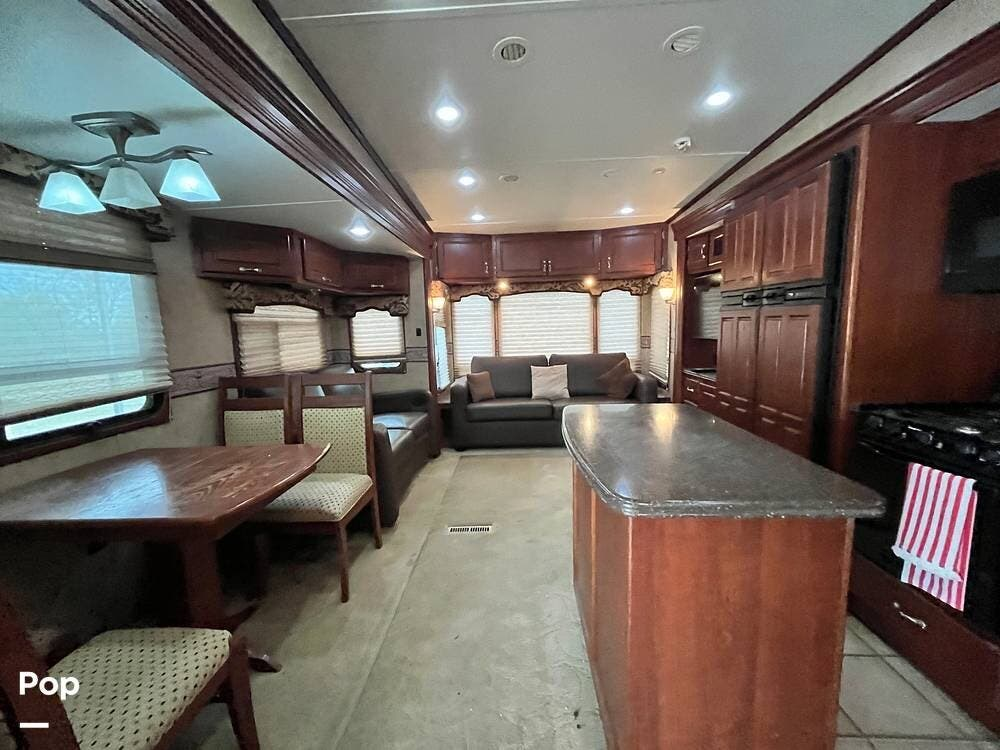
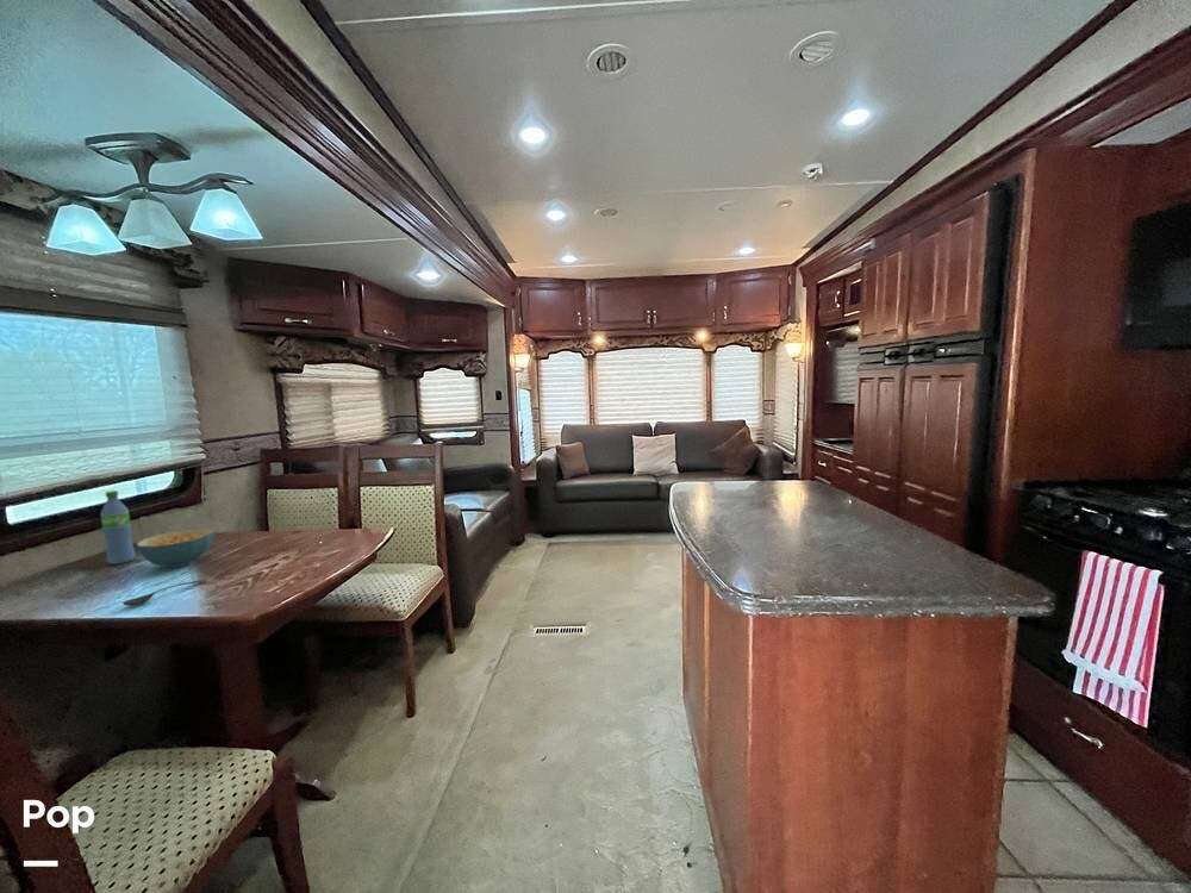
+ soupspoon [121,579,206,607]
+ water bottle [99,489,137,566]
+ cereal bowl [136,527,216,569]
